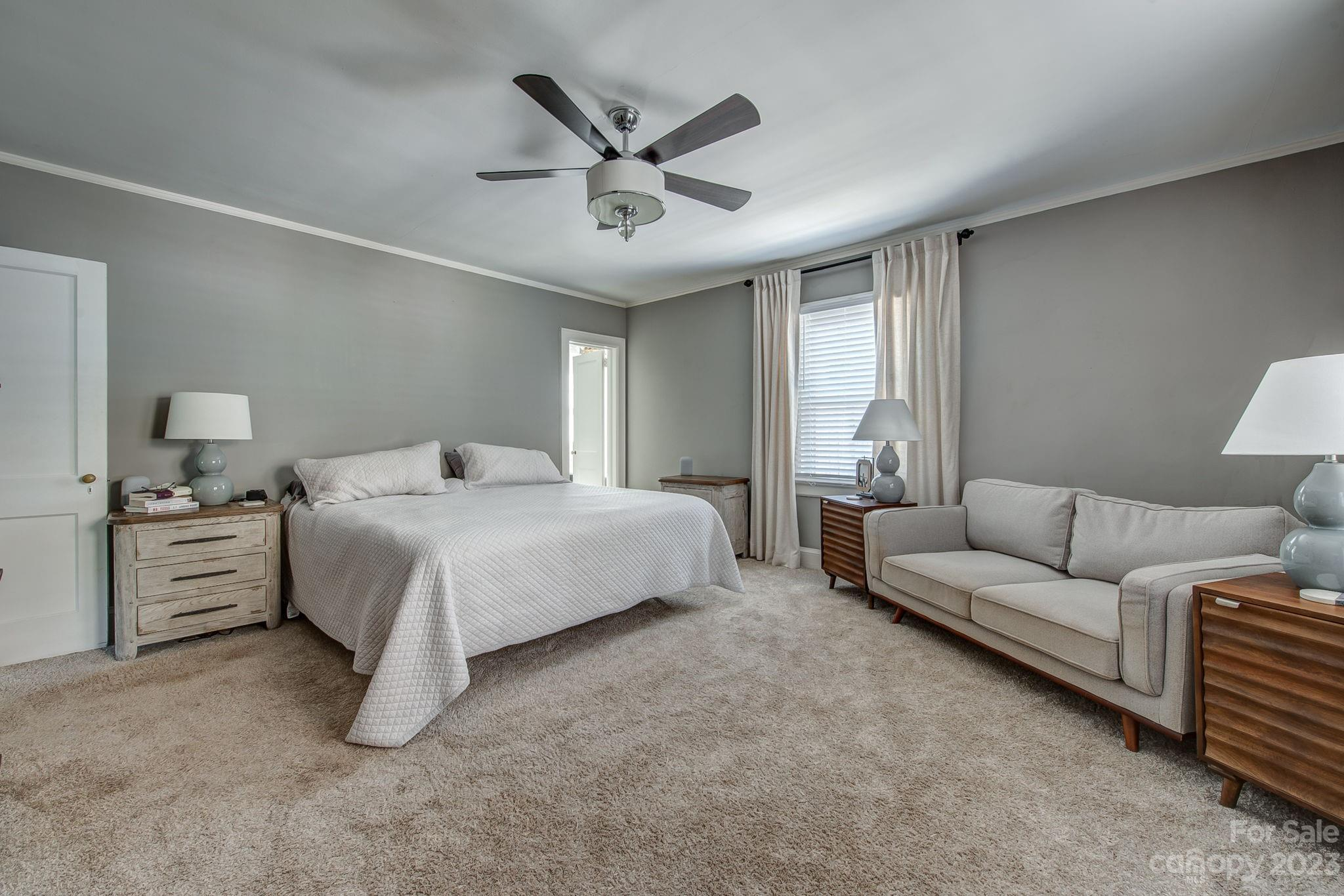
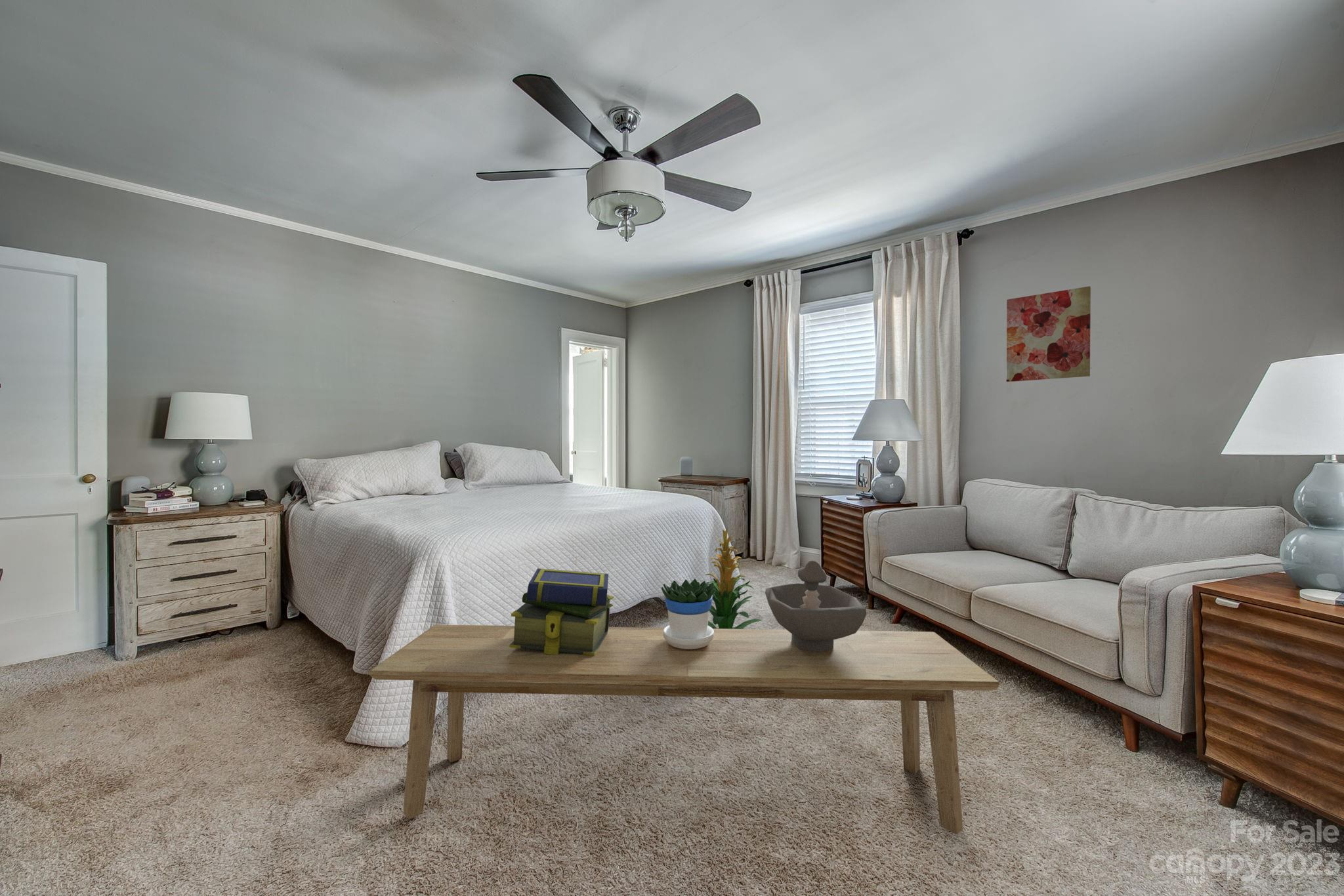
+ indoor plant [704,527,763,629]
+ decorative bowl [765,560,867,653]
+ bench [369,624,1000,835]
+ flowerpot [661,579,715,649]
+ stack of books [509,568,615,656]
+ wall art [1005,285,1091,382]
